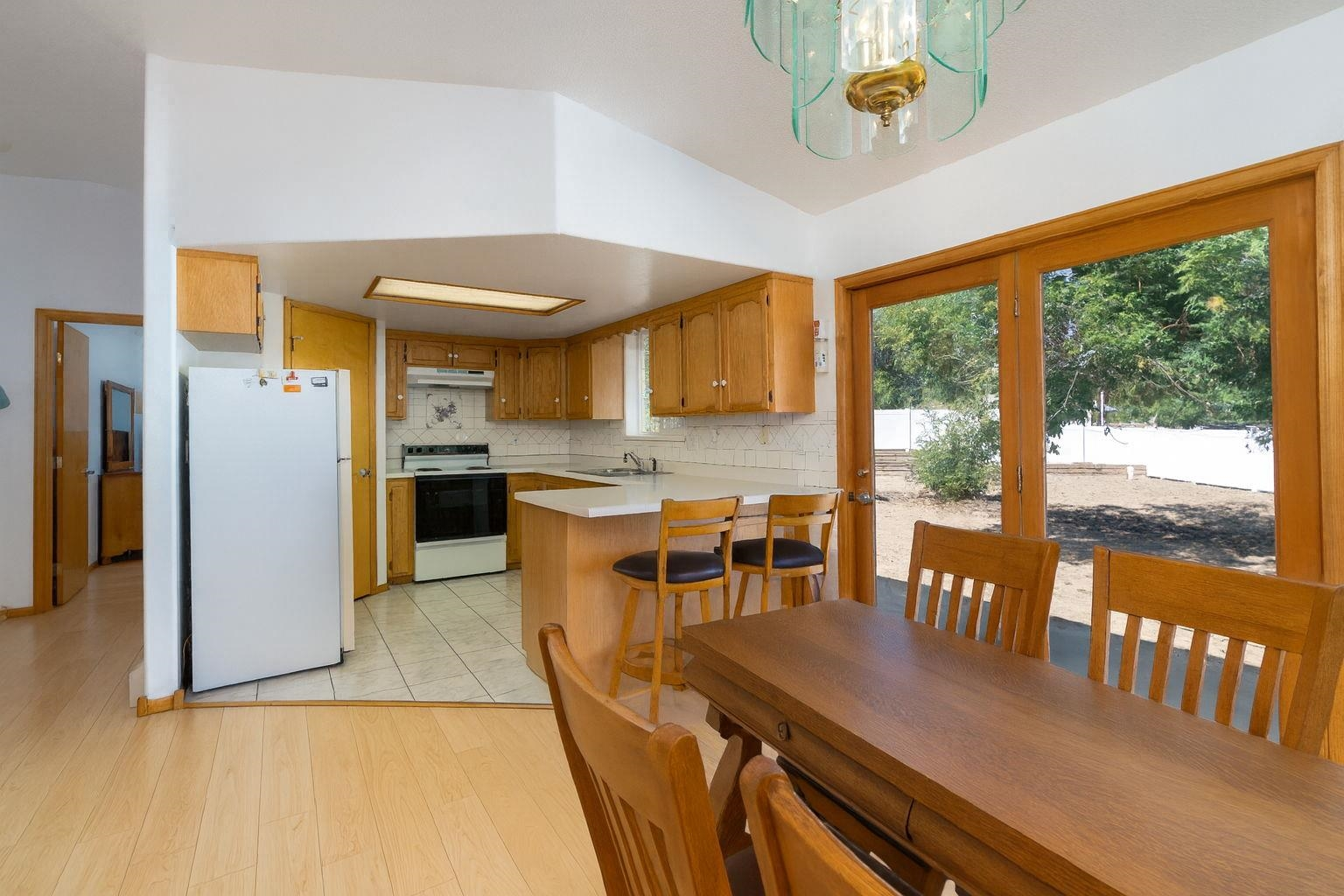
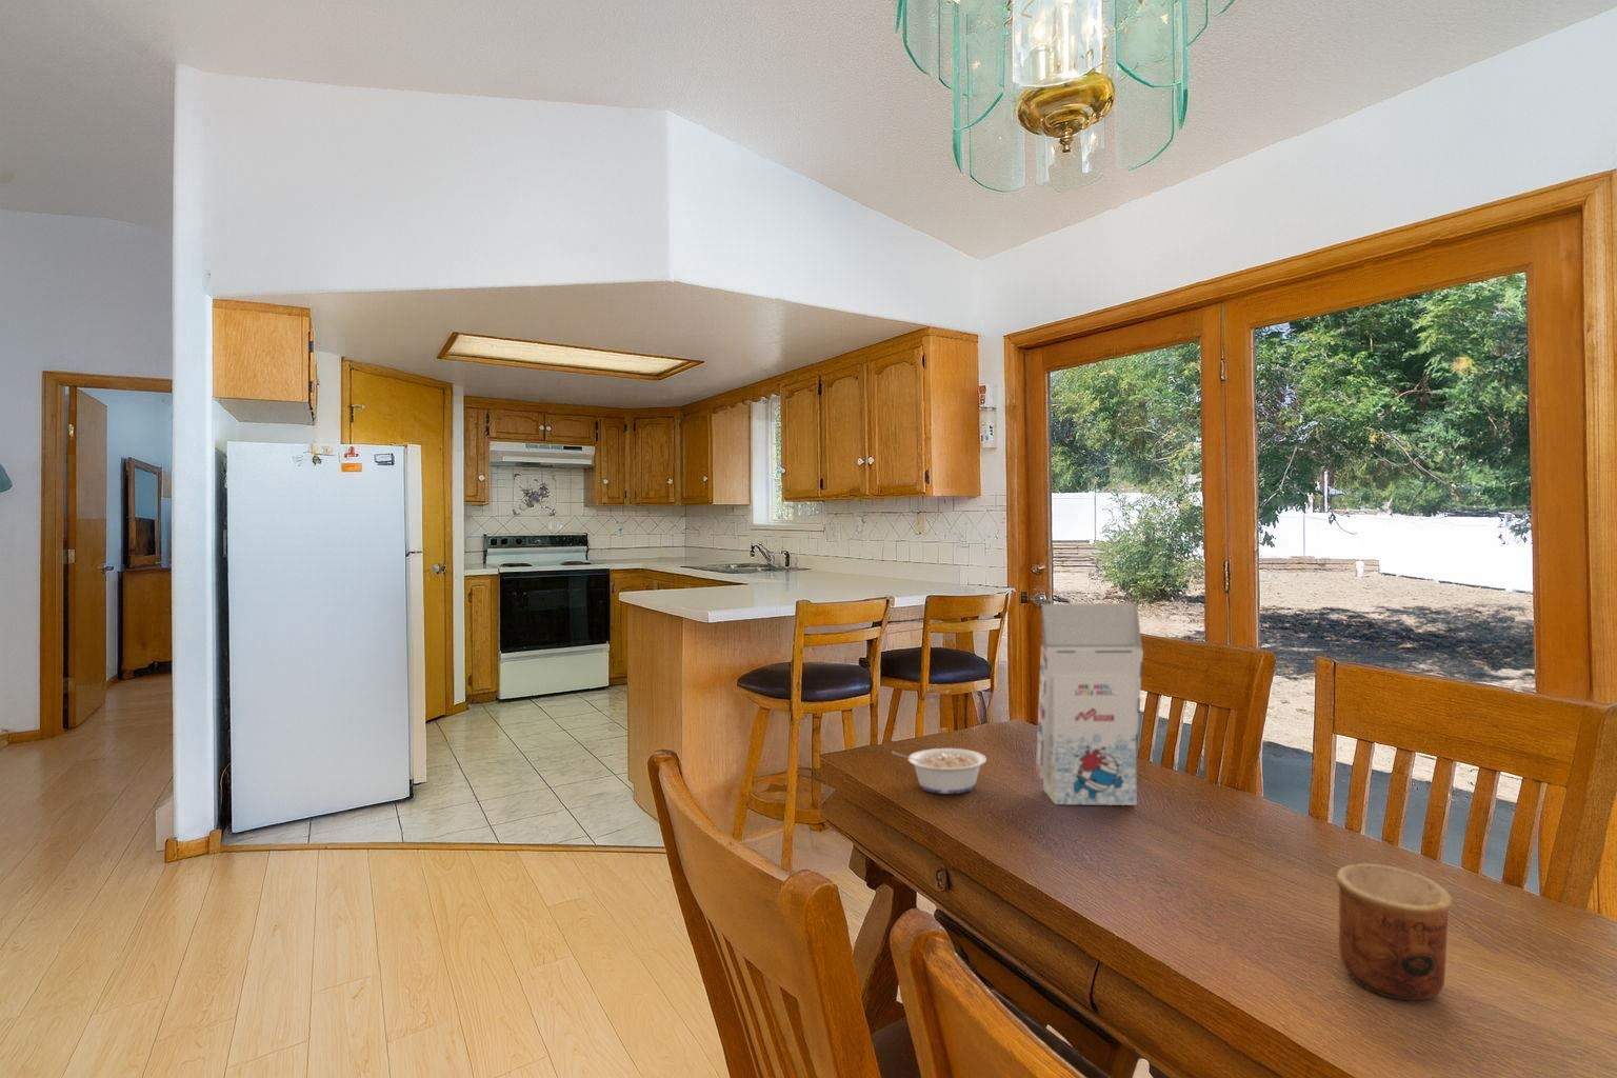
+ legume [890,747,988,795]
+ gift box [1035,602,1144,806]
+ cup [1335,863,1453,1001]
